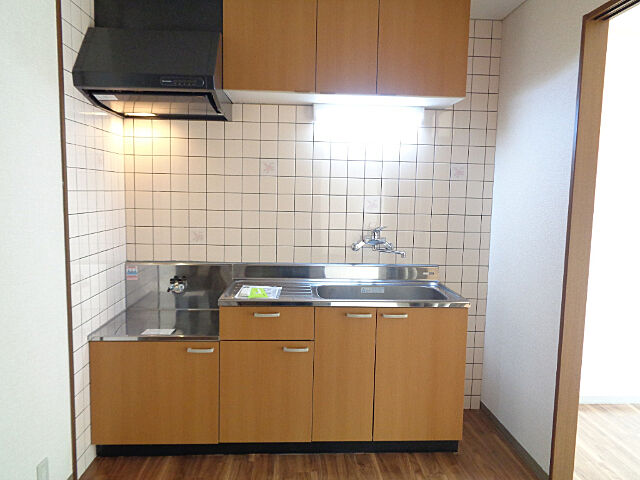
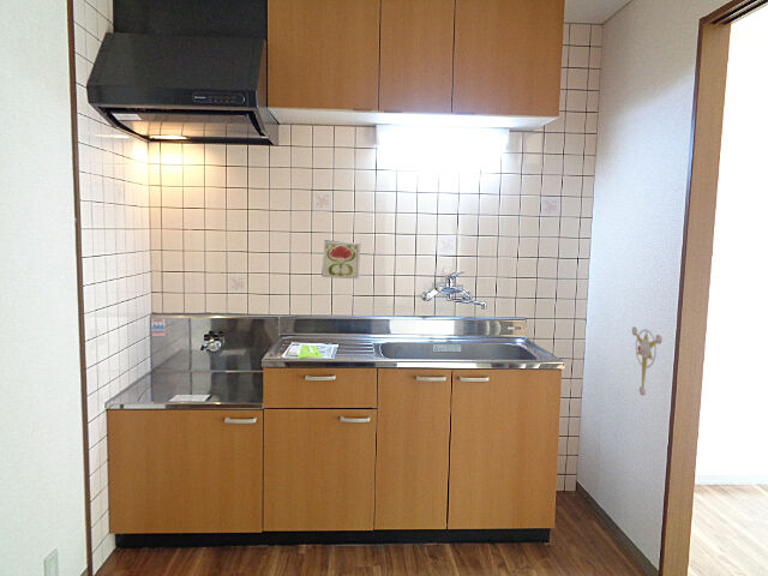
+ wall ornament [631,325,664,397]
+ decorative tile [320,239,362,280]
